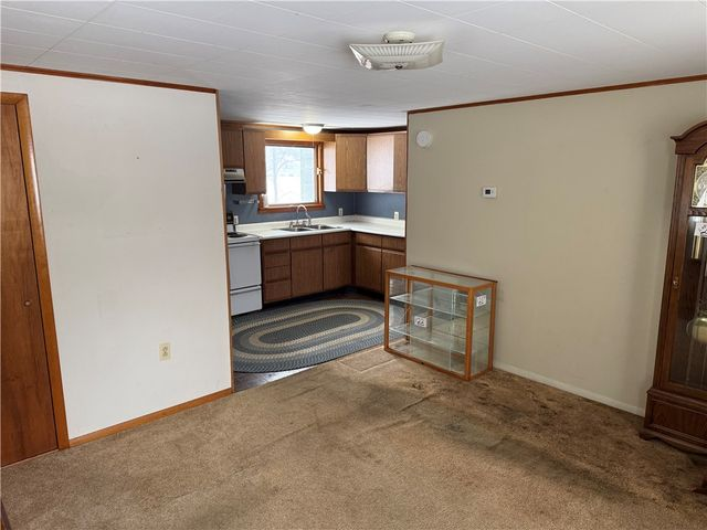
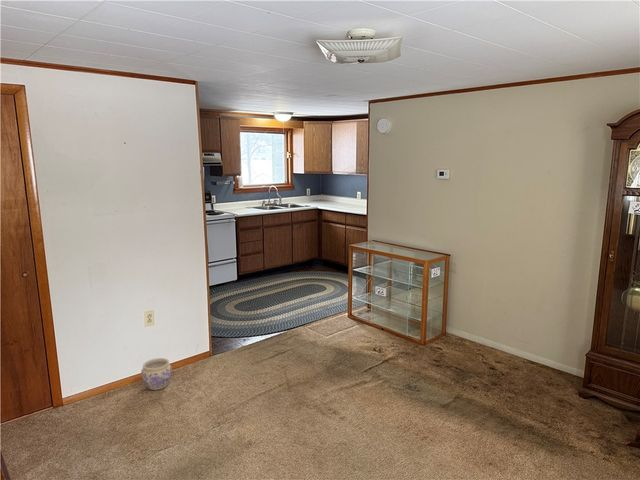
+ planter [140,357,173,391]
